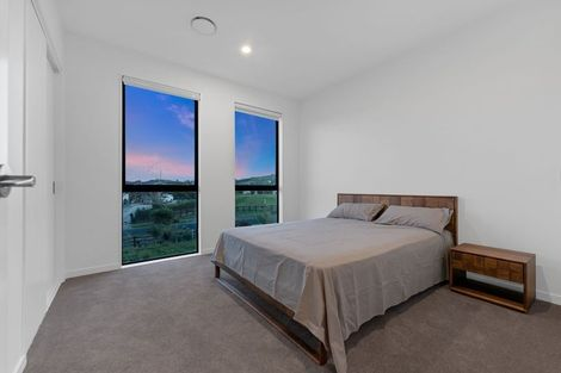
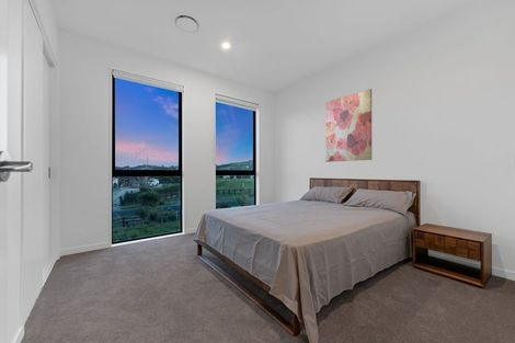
+ wall art [324,88,373,163]
